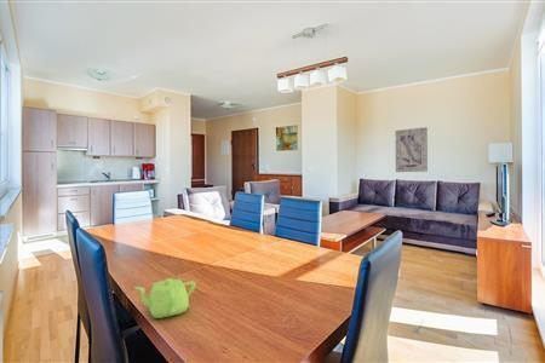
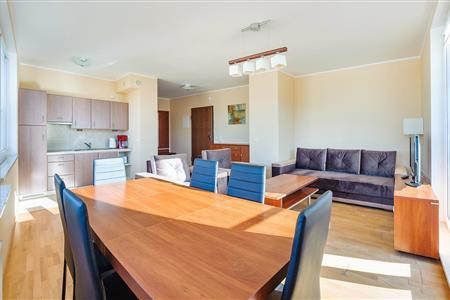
- teapot [133,277,196,319]
- wall art [394,126,429,173]
